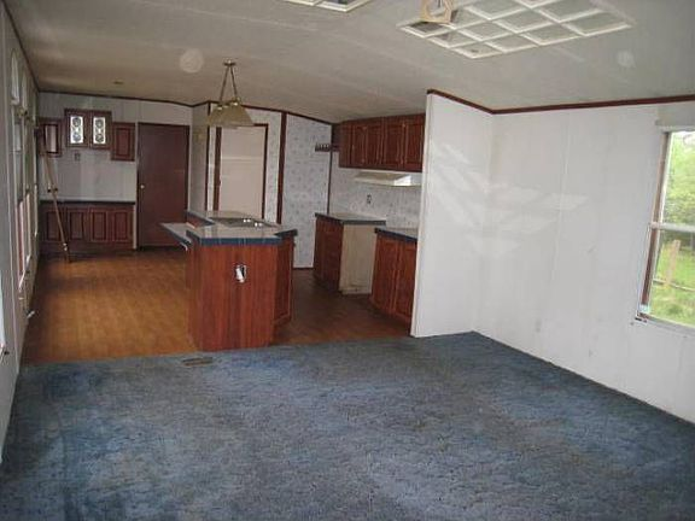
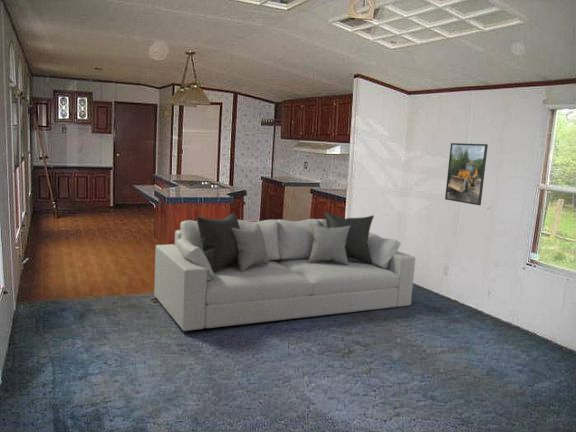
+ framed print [444,142,489,206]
+ sofa [153,211,416,332]
